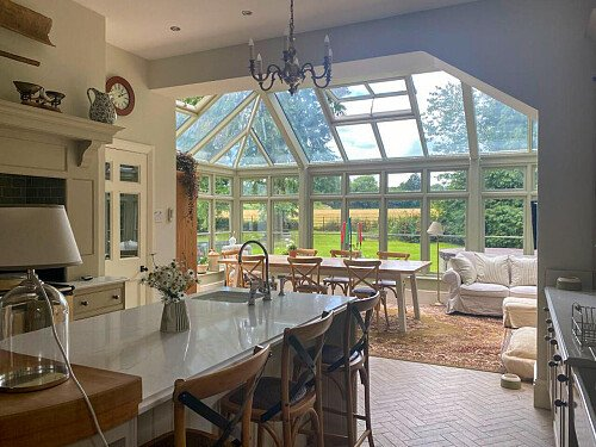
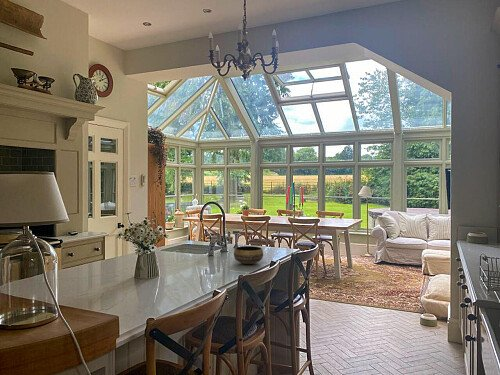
+ bowl [233,245,264,265]
